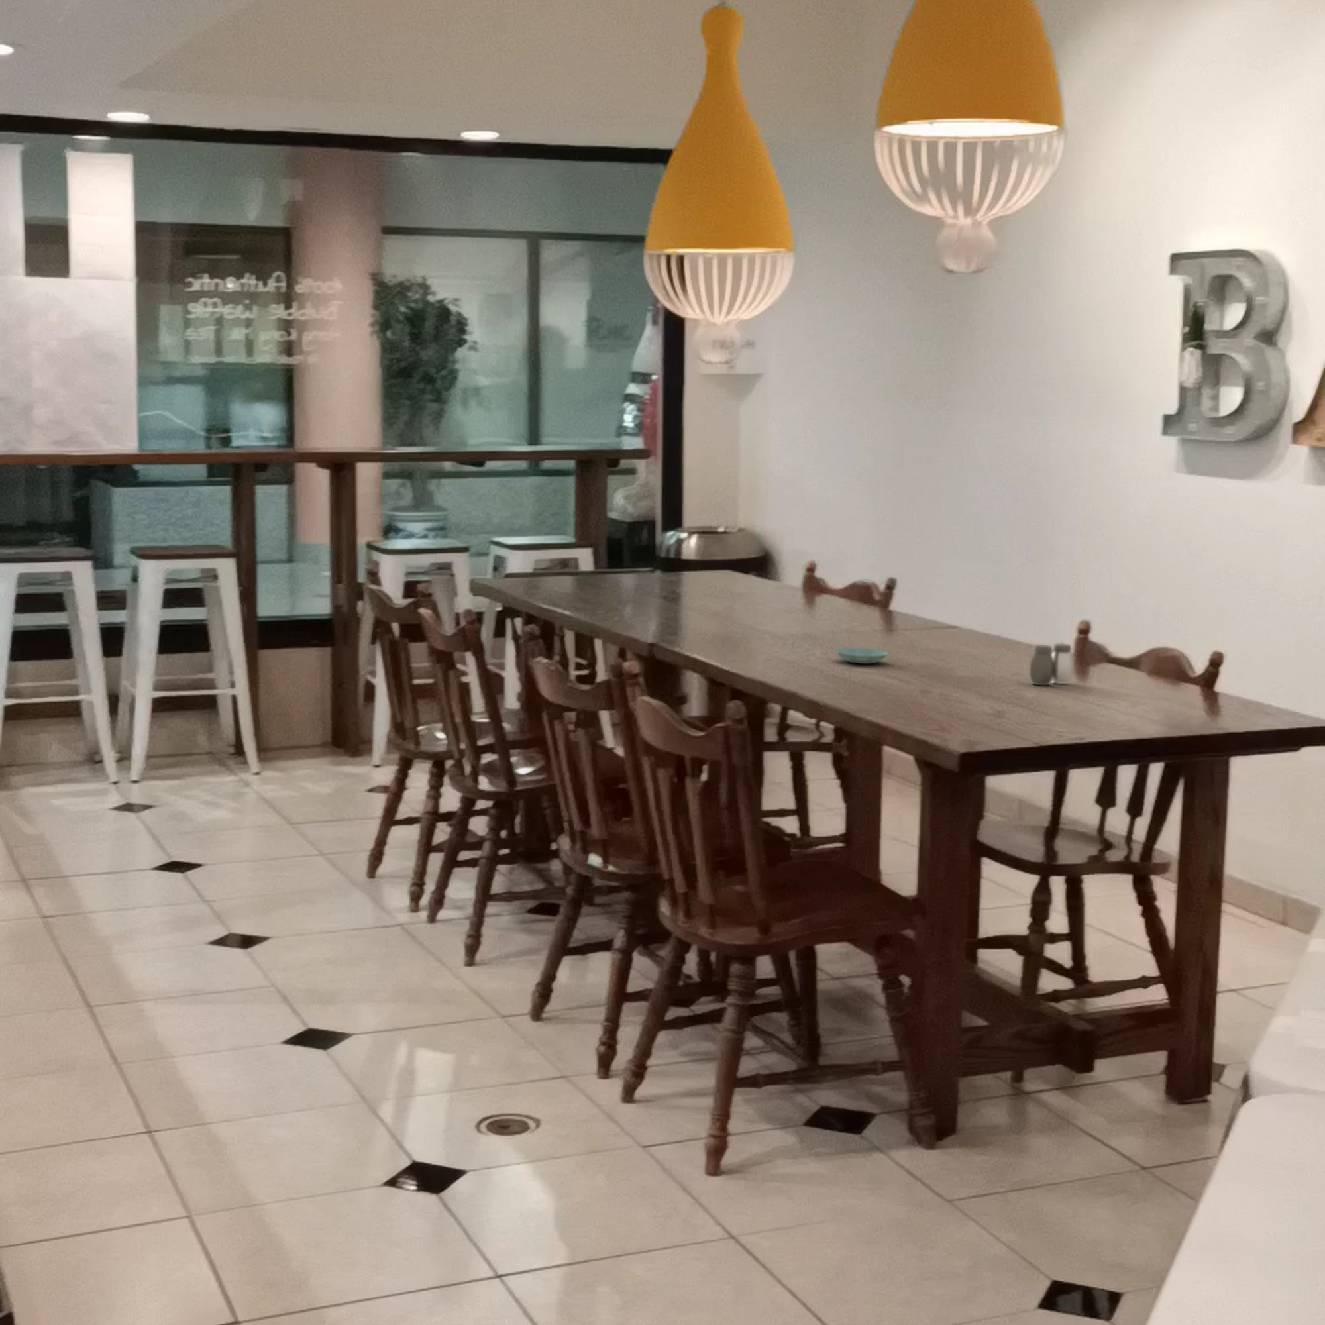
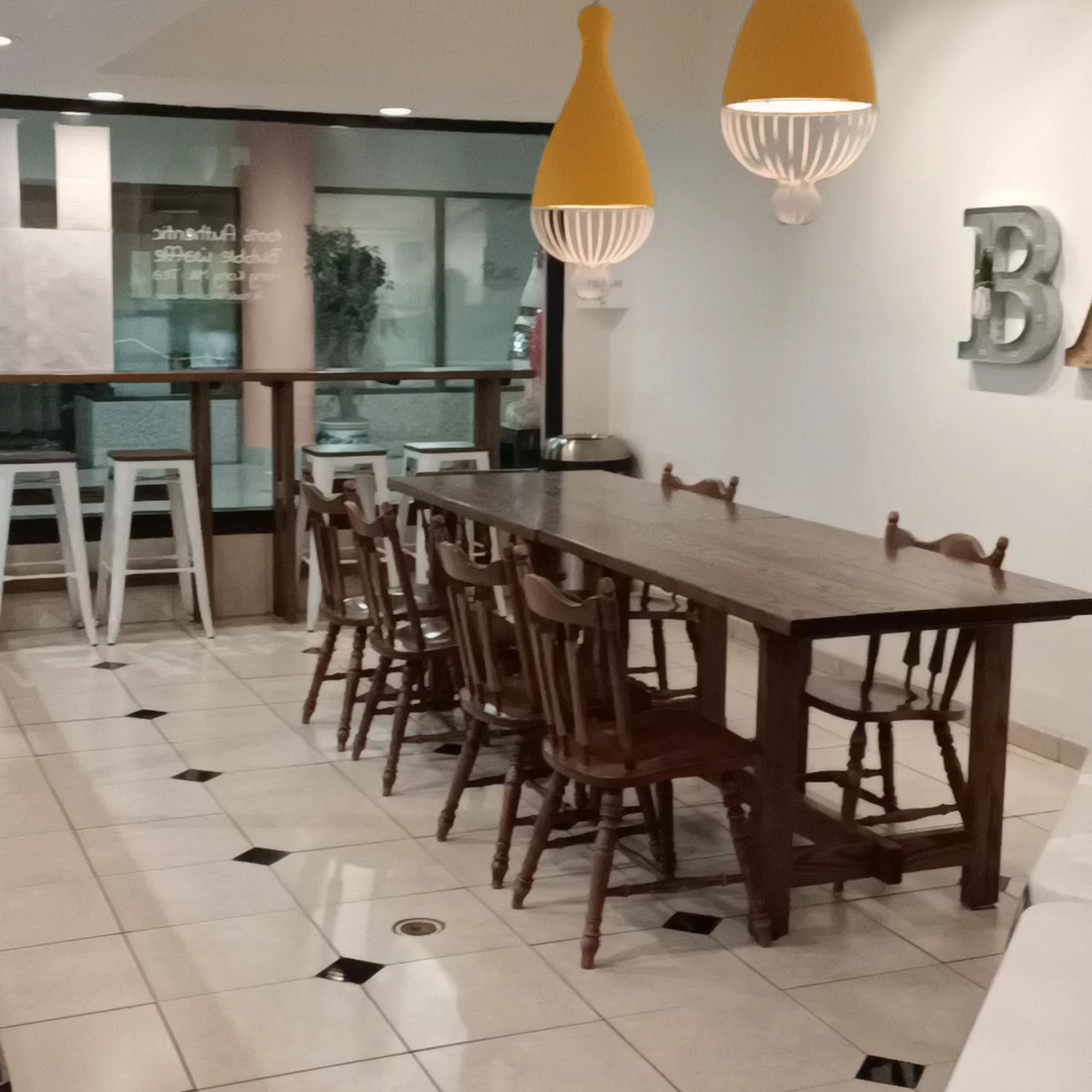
- saucer [836,647,889,665]
- salt and pepper shaker [1029,643,1074,686]
